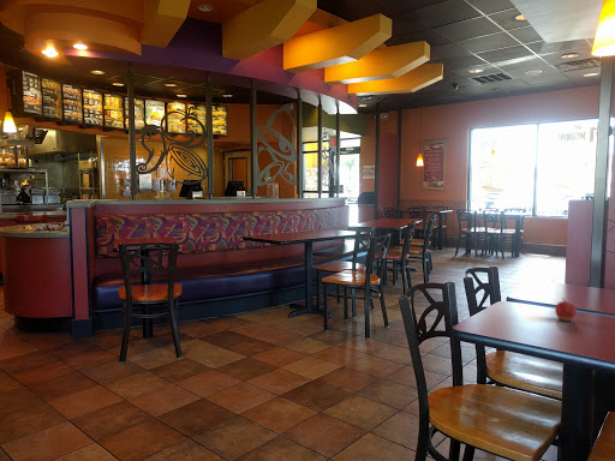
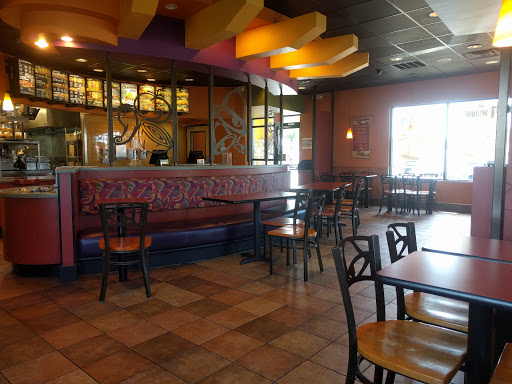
- apple [554,297,578,322]
